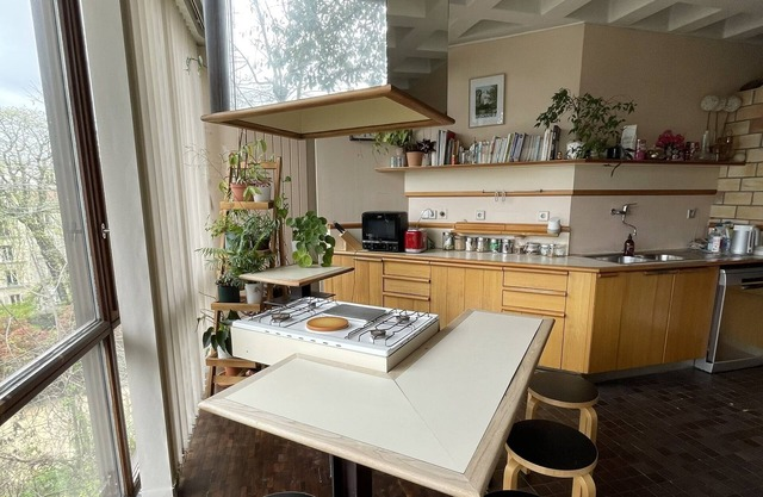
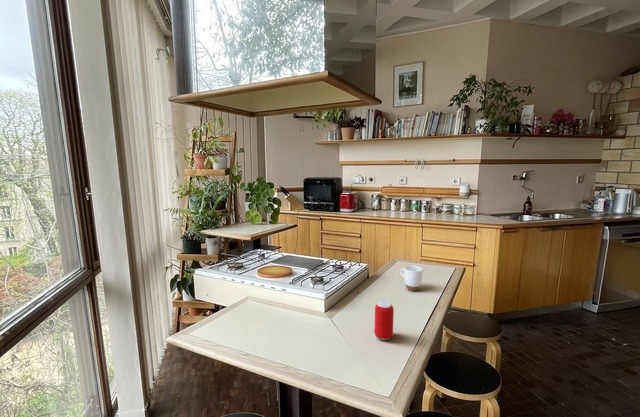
+ beverage can [373,300,395,341]
+ mug [399,265,424,292]
